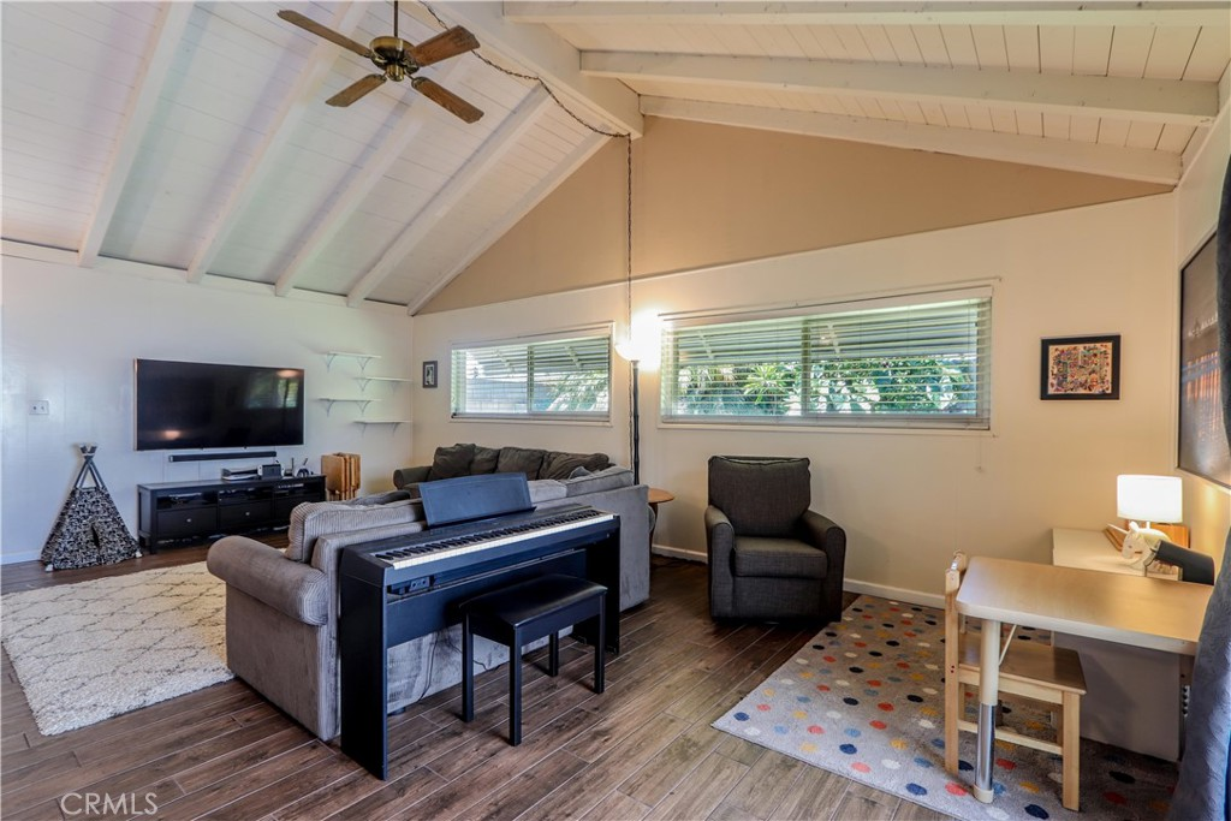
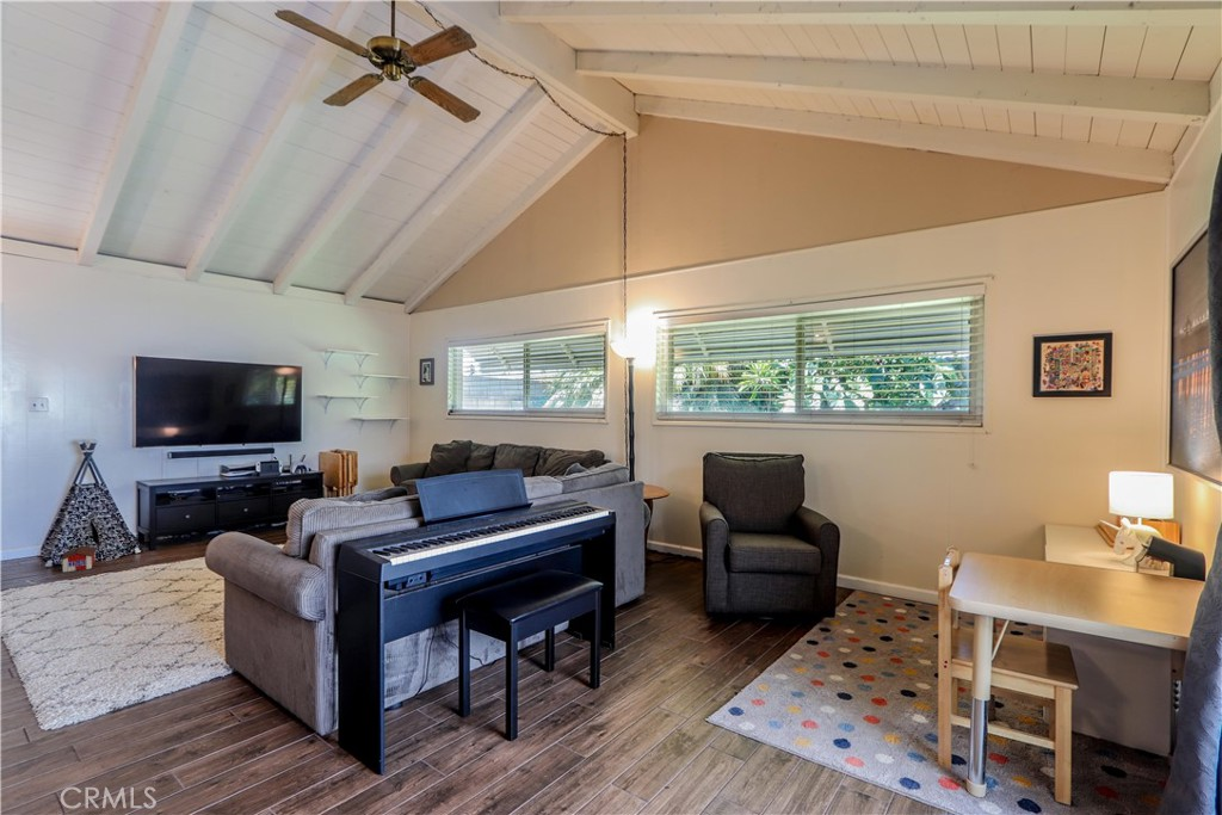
+ toy house [60,545,98,573]
